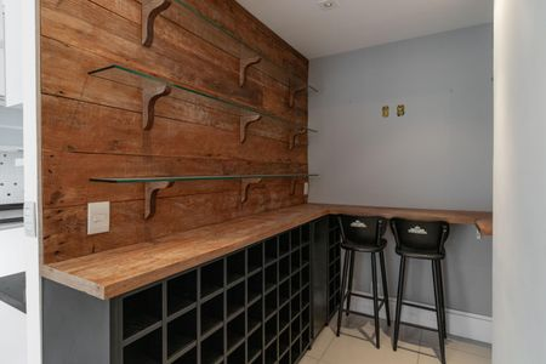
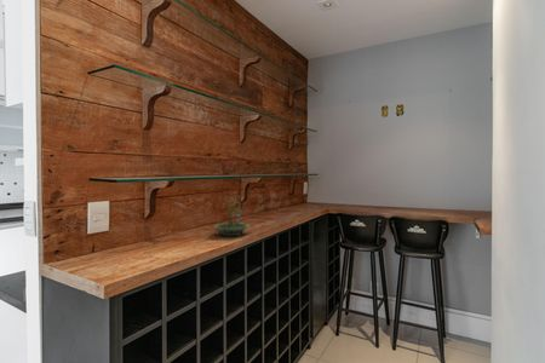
+ terrarium [211,197,251,237]
